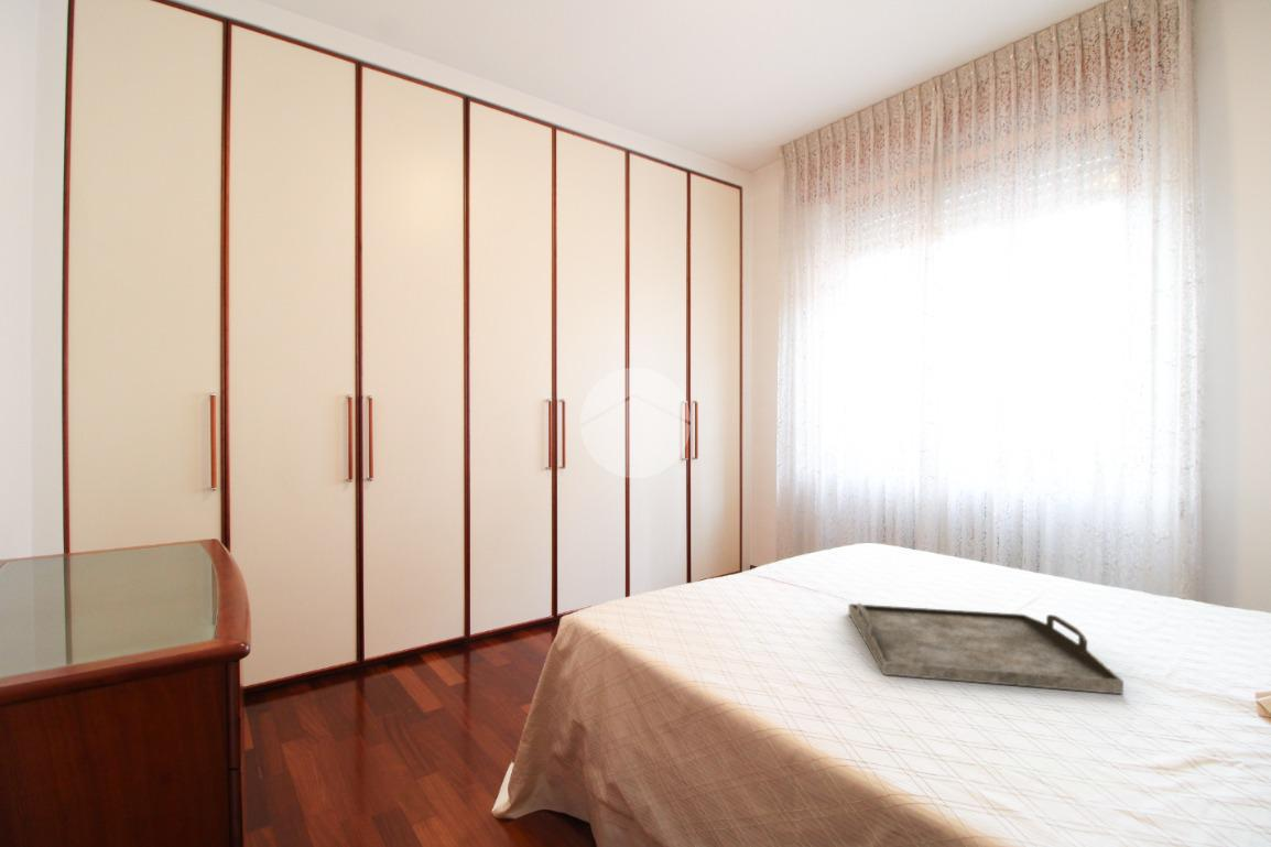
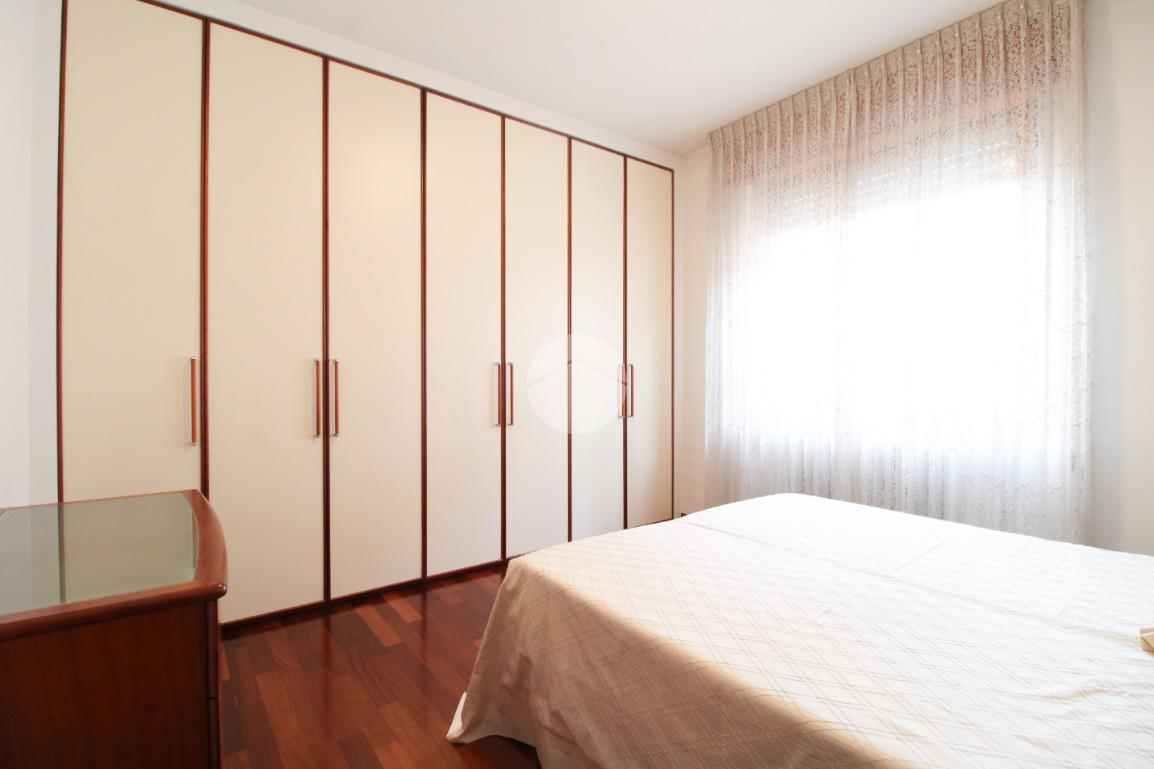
- serving tray [848,602,1125,695]
